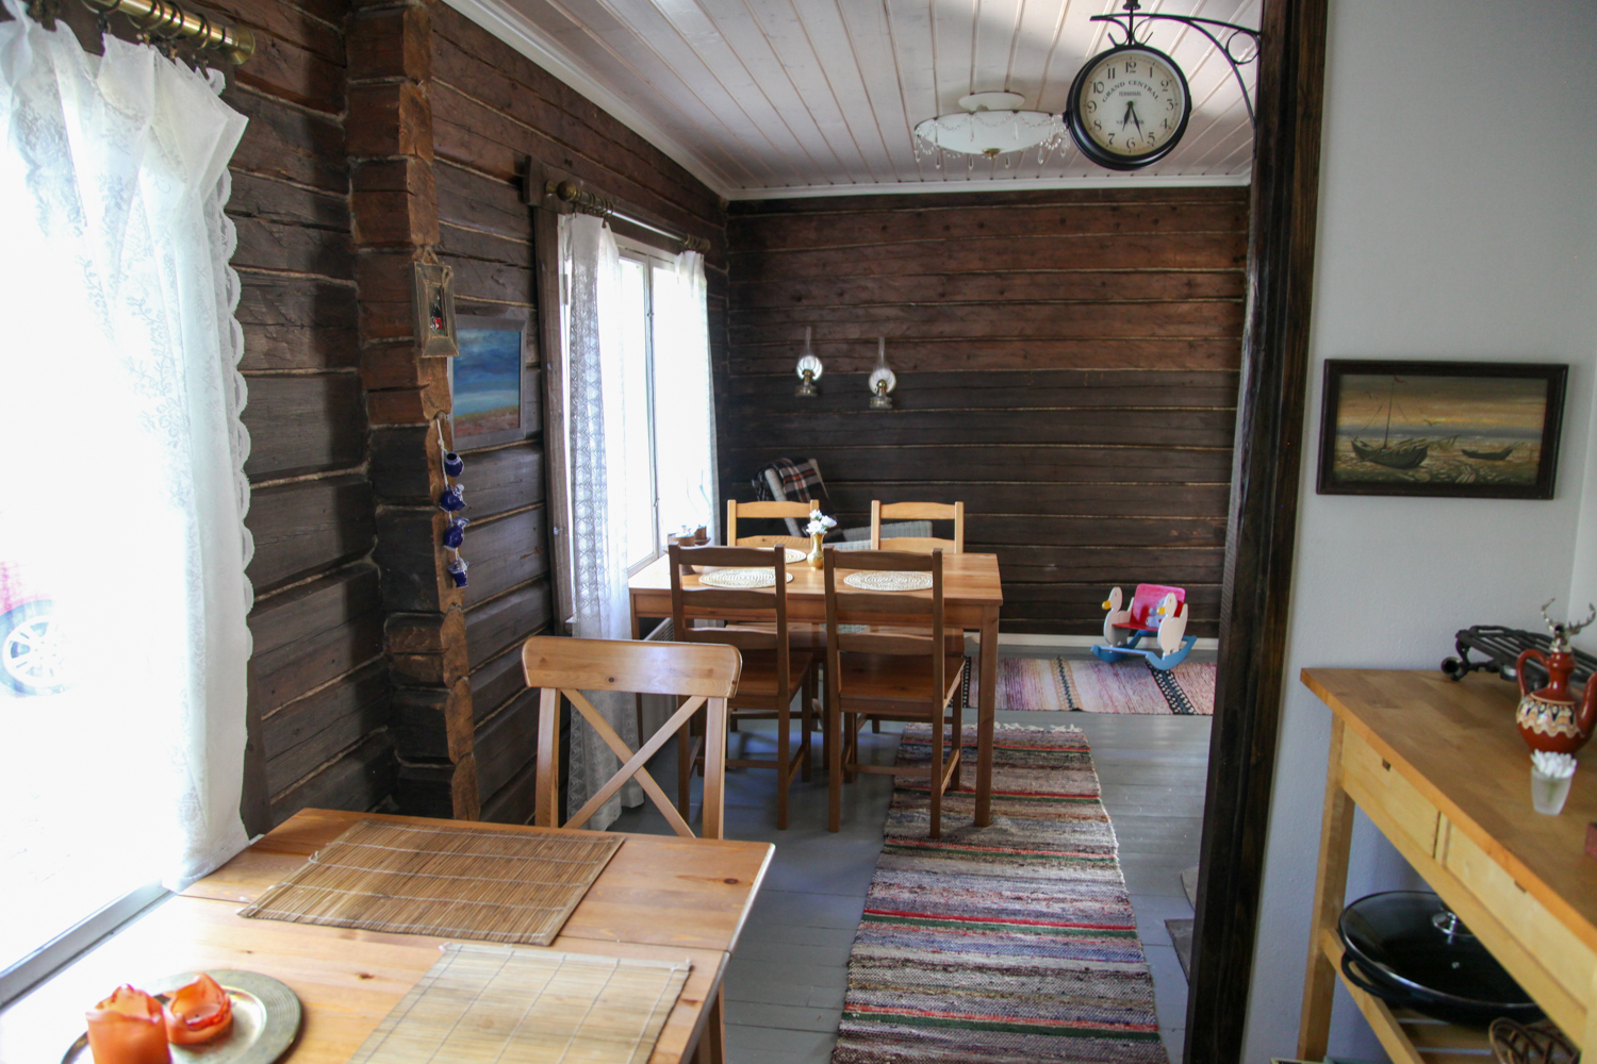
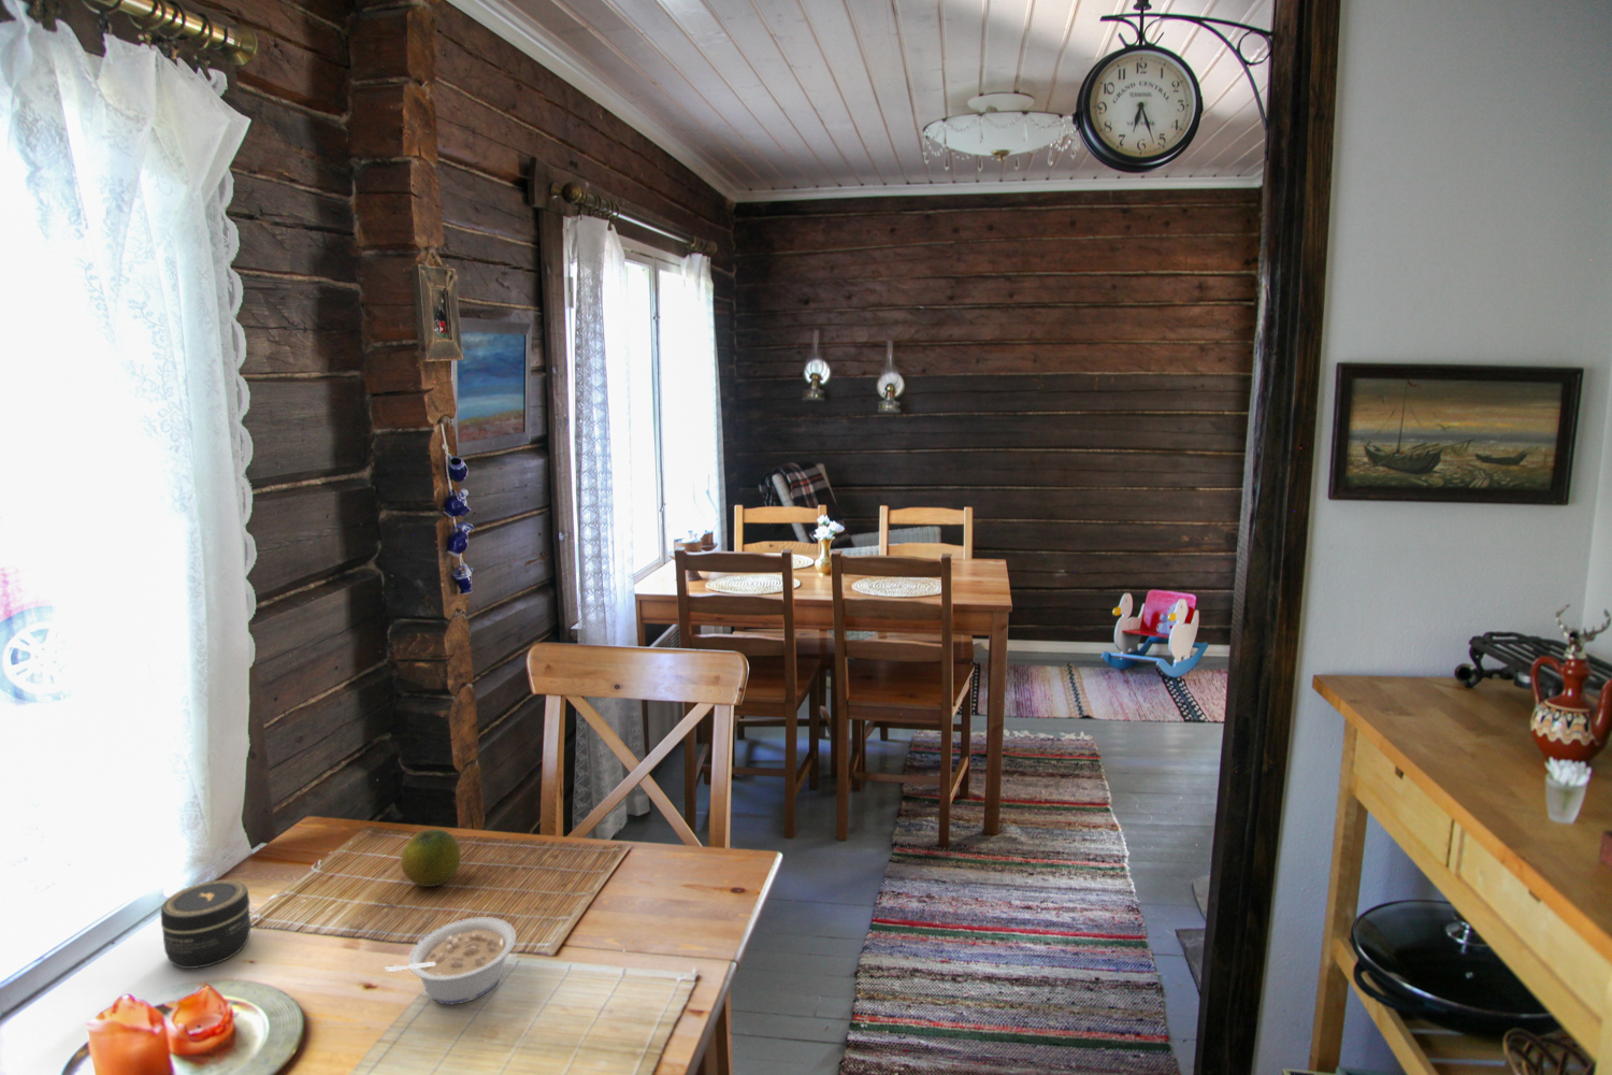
+ jar [161,878,252,969]
+ fruit [399,828,462,888]
+ legume [384,915,517,1005]
